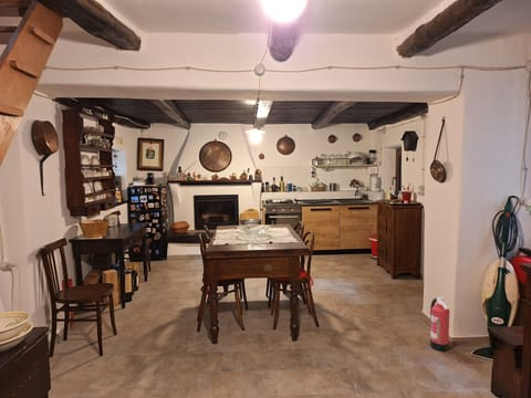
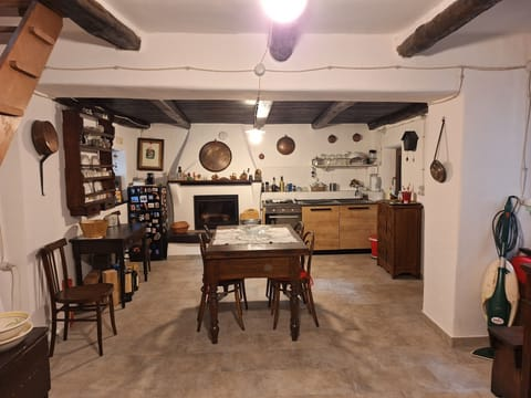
- fire extinguisher [429,296,450,352]
